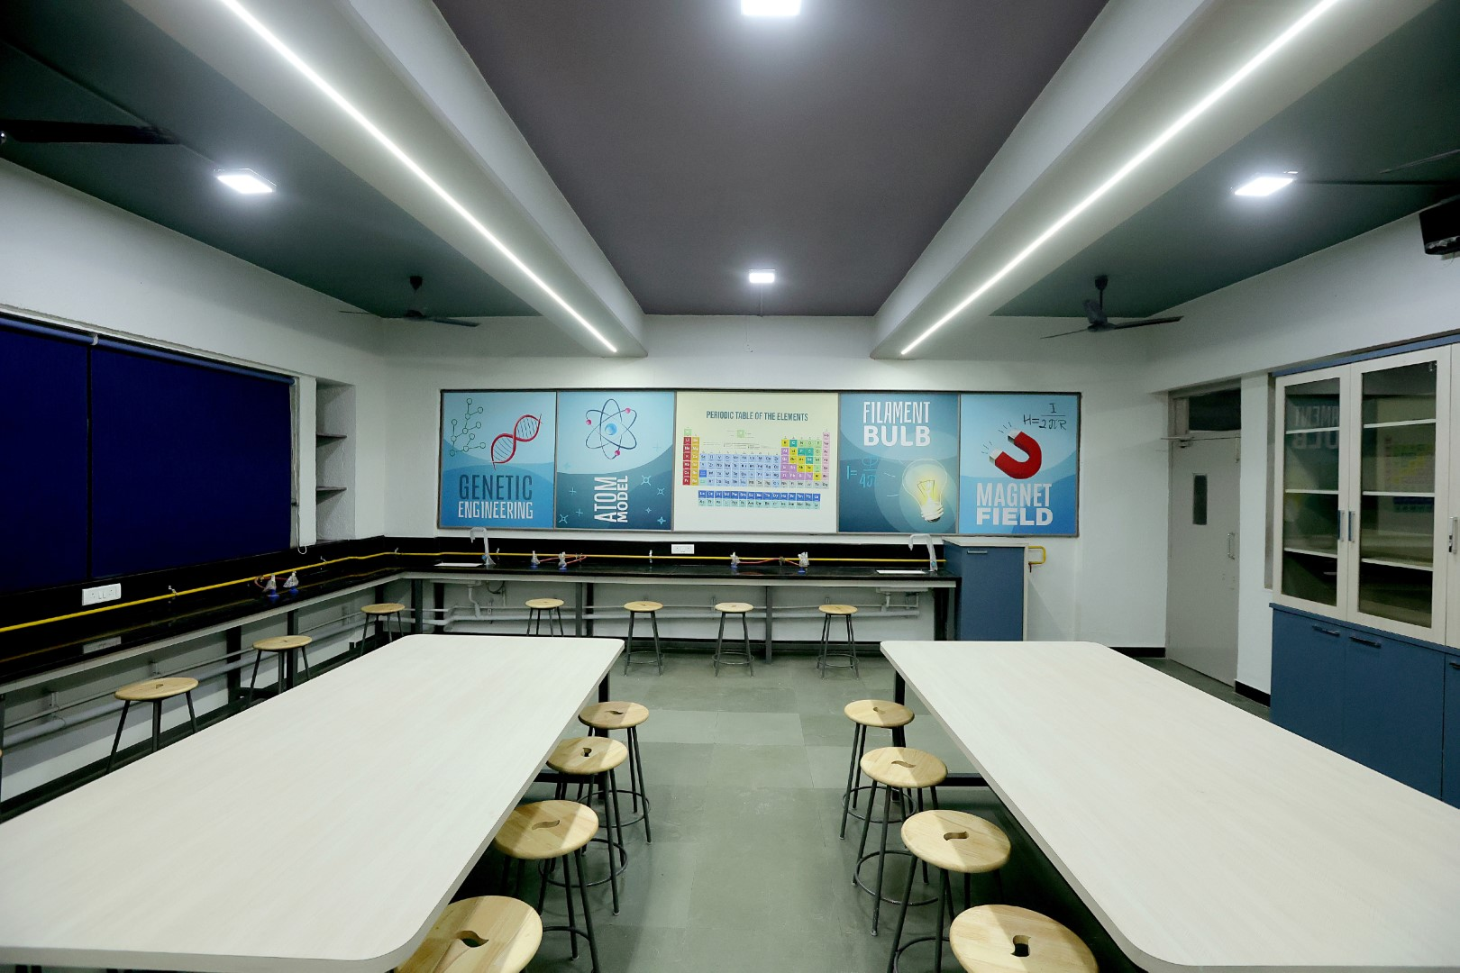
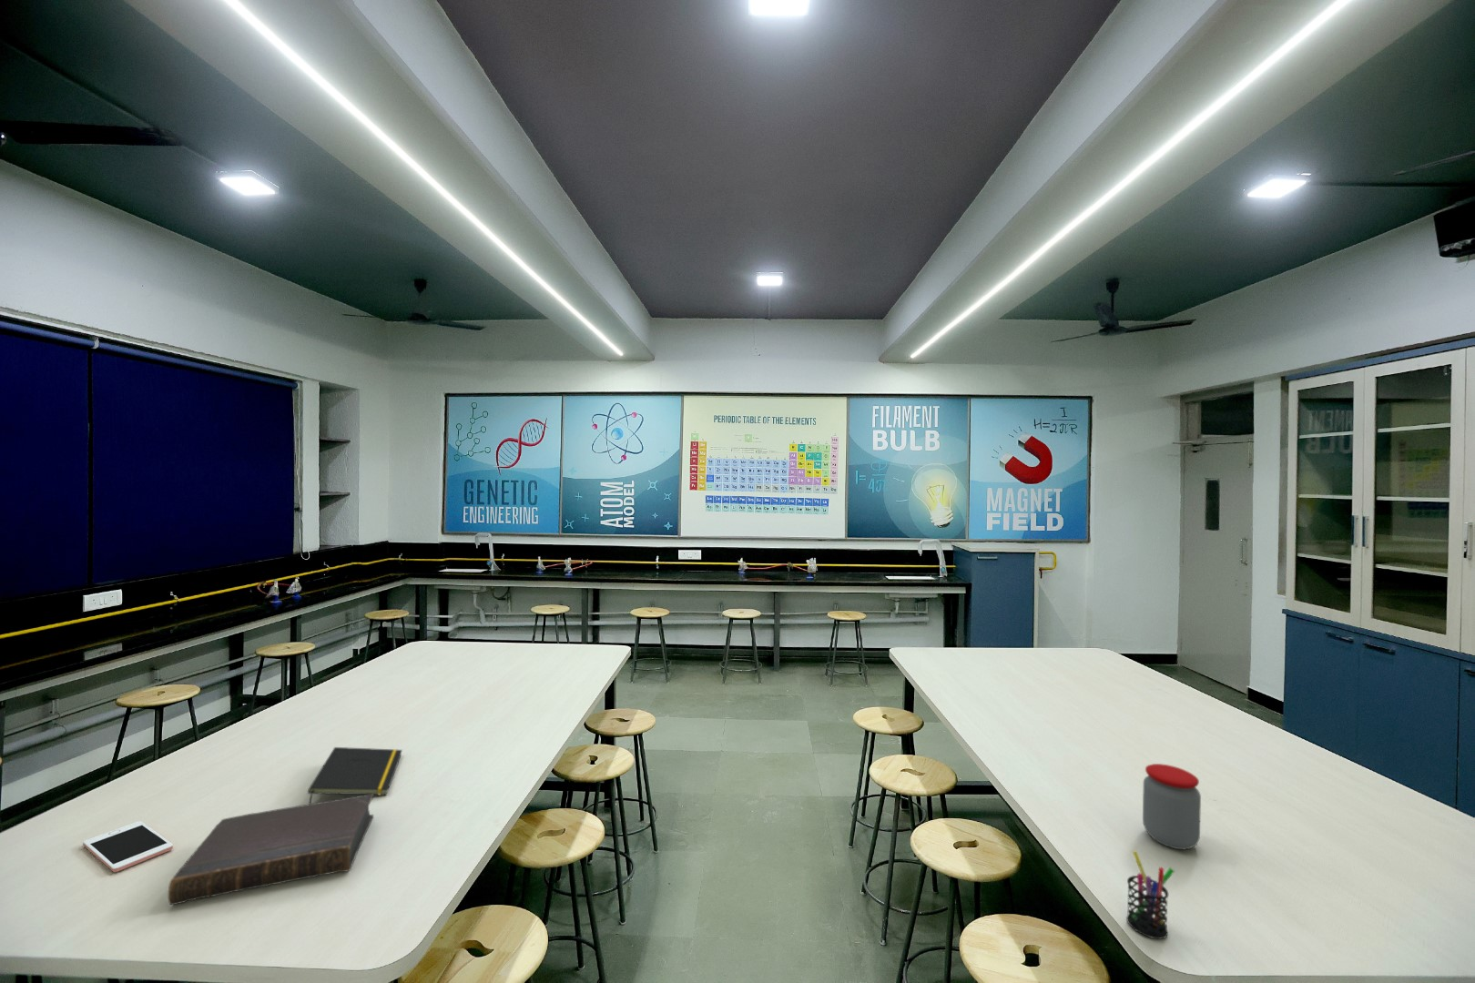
+ cell phone [82,820,173,873]
+ pen holder [1125,850,1175,940]
+ book [168,793,374,905]
+ notepad [307,746,404,804]
+ jar [1141,762,1202,850]
